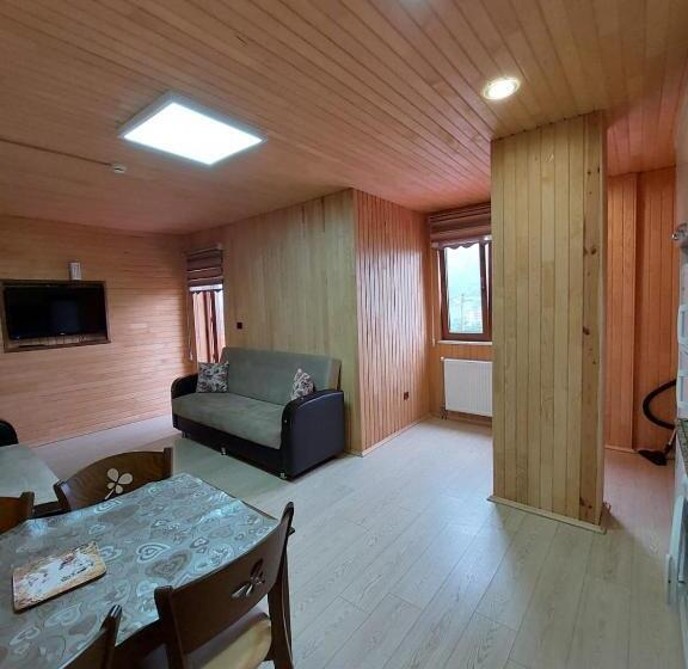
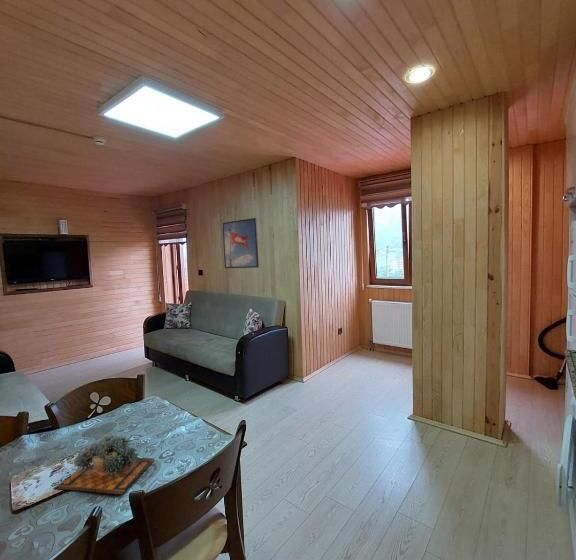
+ succulent plant [53,433,155,495]
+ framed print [222,217,260,269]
